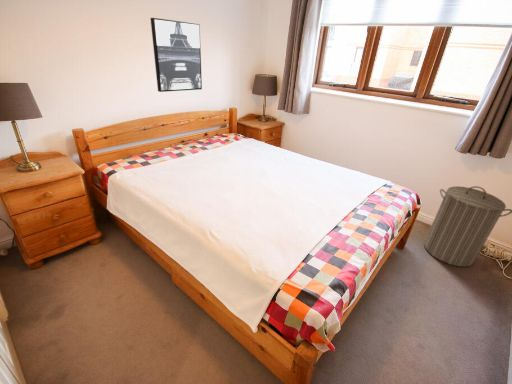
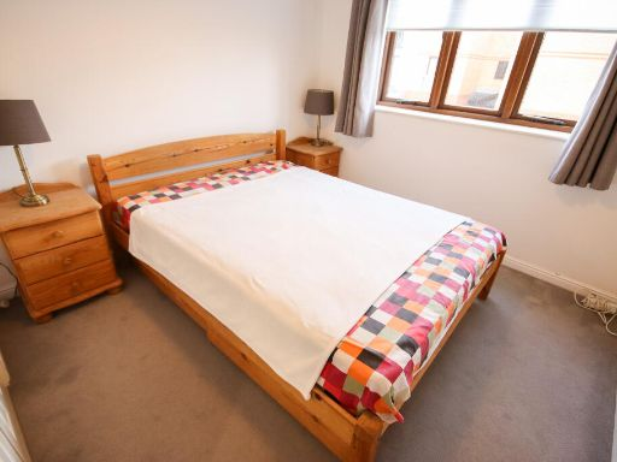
- laundry hamper [423,185,512,268]
- wall art [150,17,203,93]
